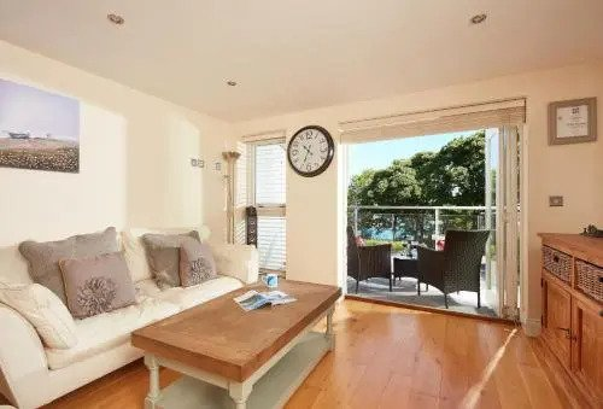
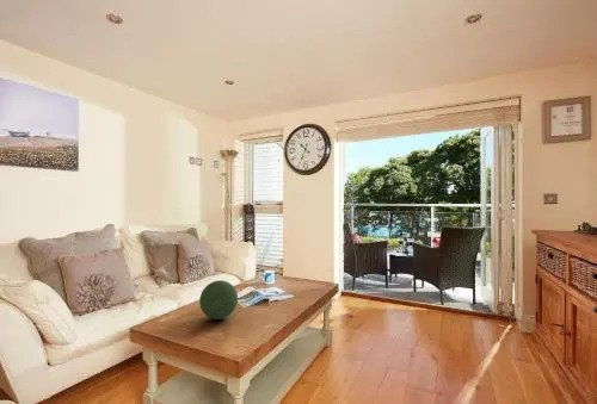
+ decorative orb [198,279,239,321]
